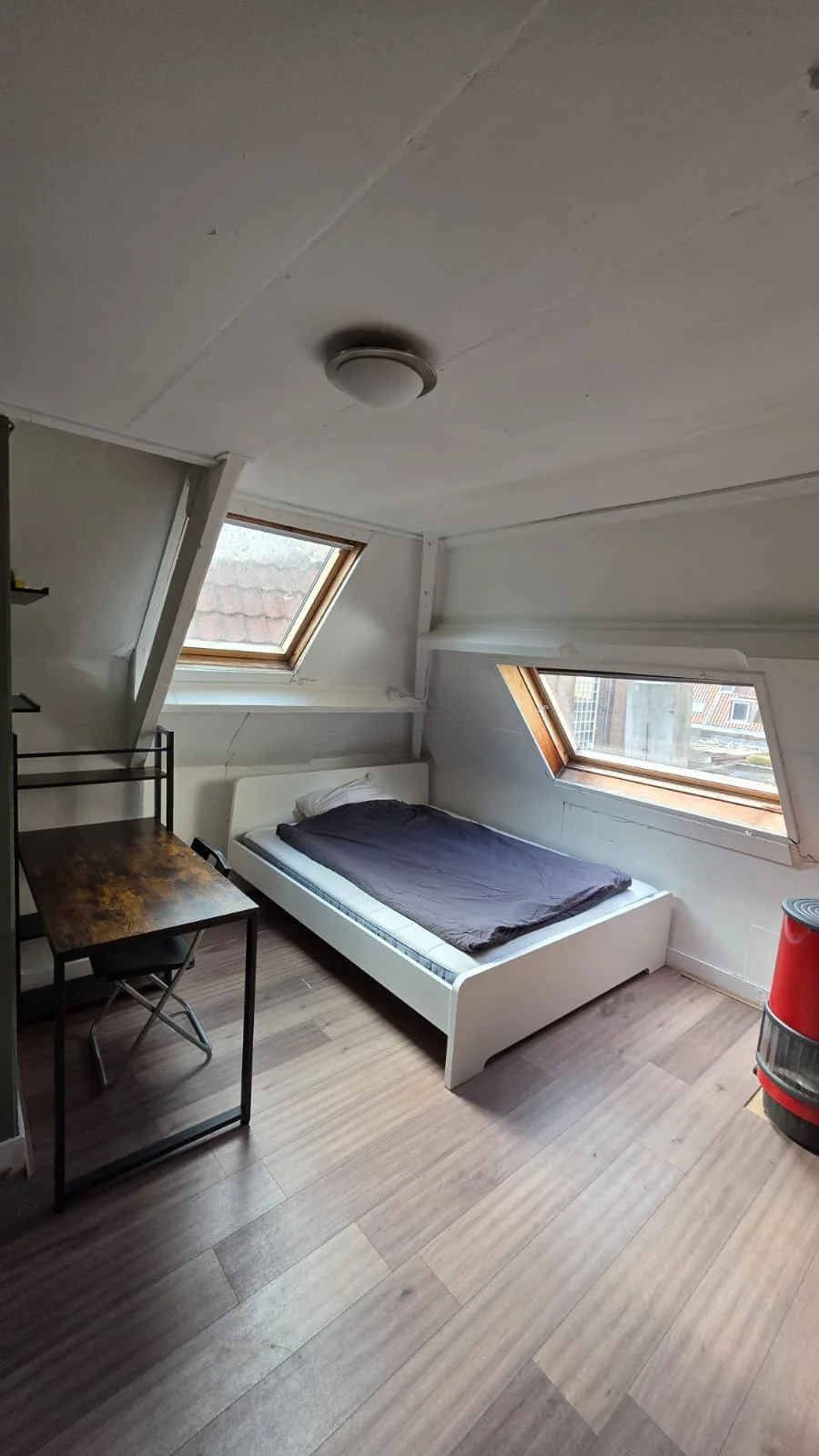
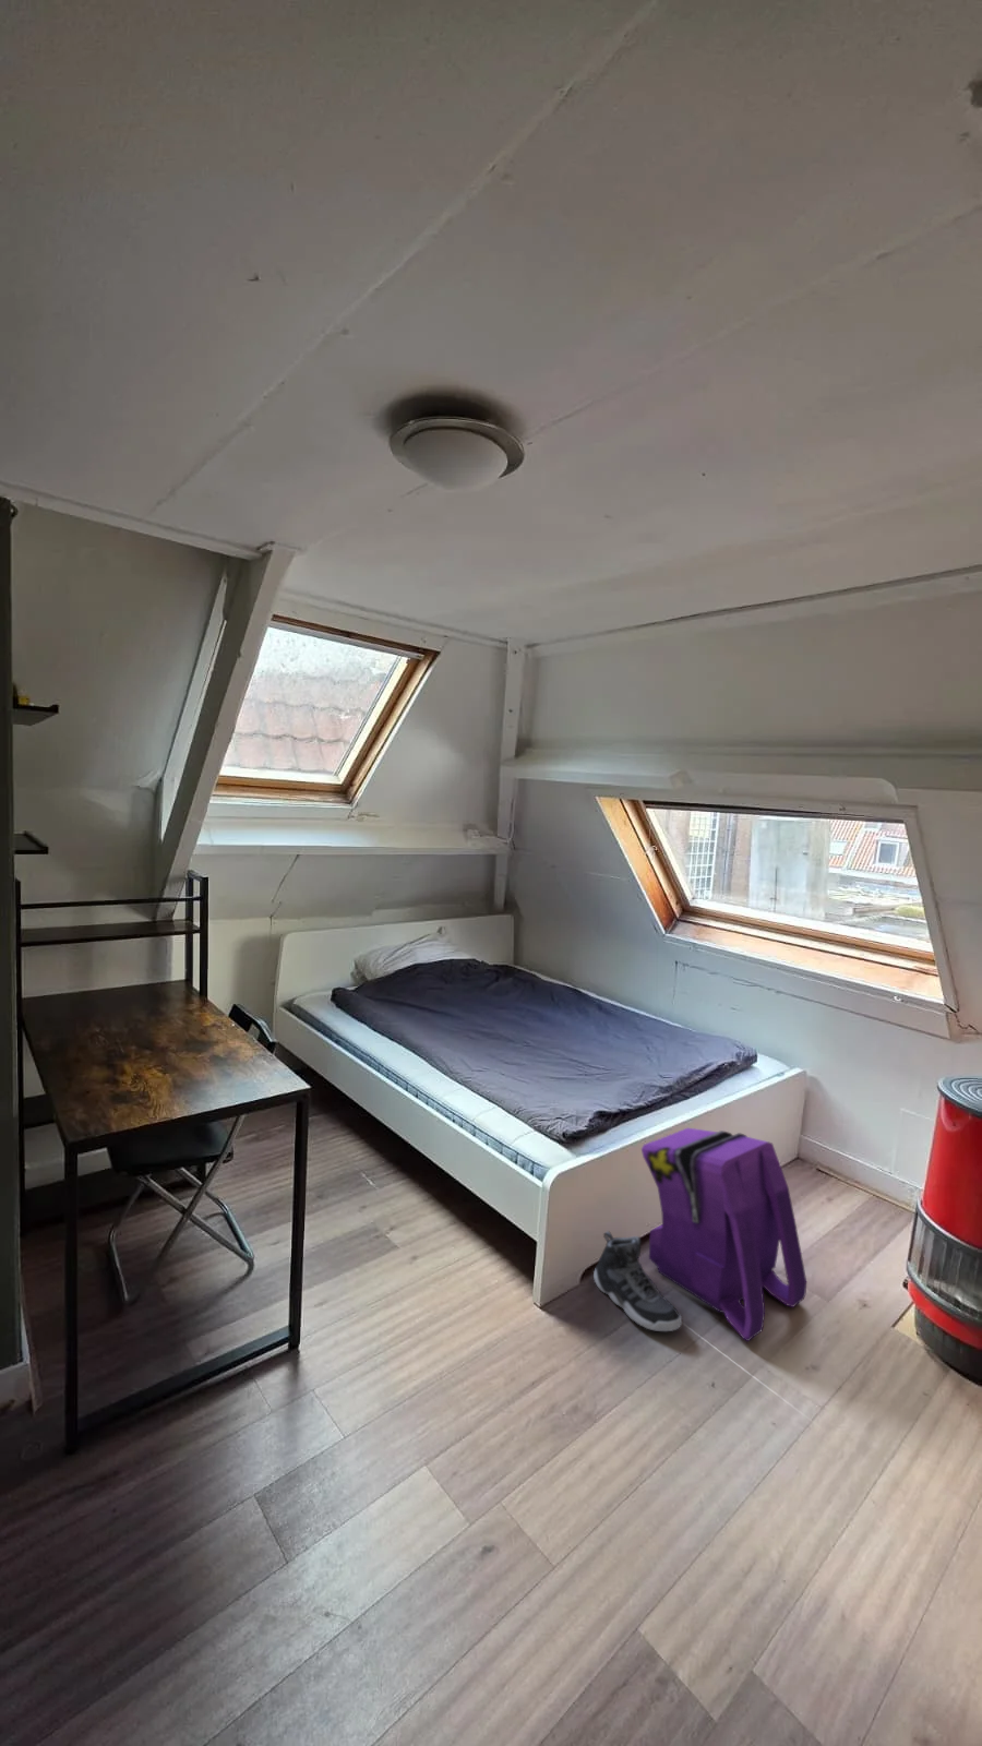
+ sneaker [592,1230,683,1332]
+ backpack [640,1127,807,1342]
